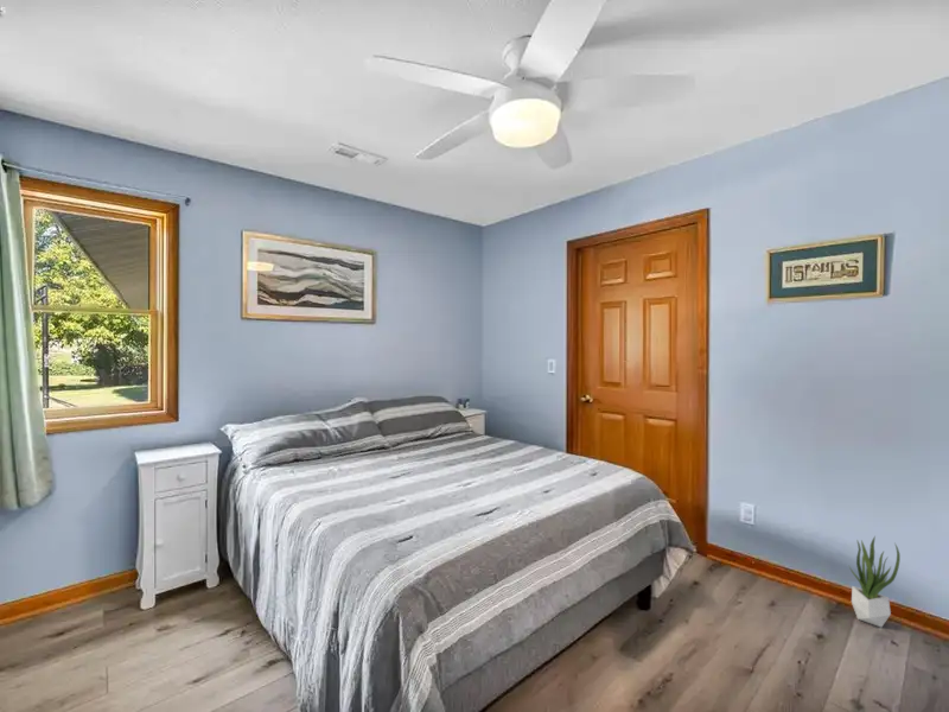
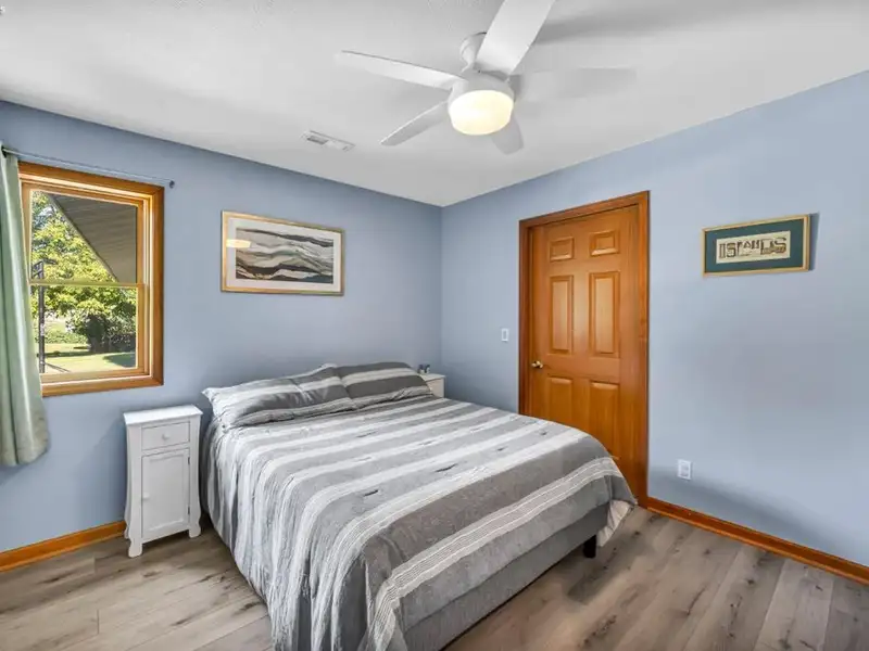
- potted plant [848,535,902,628]
